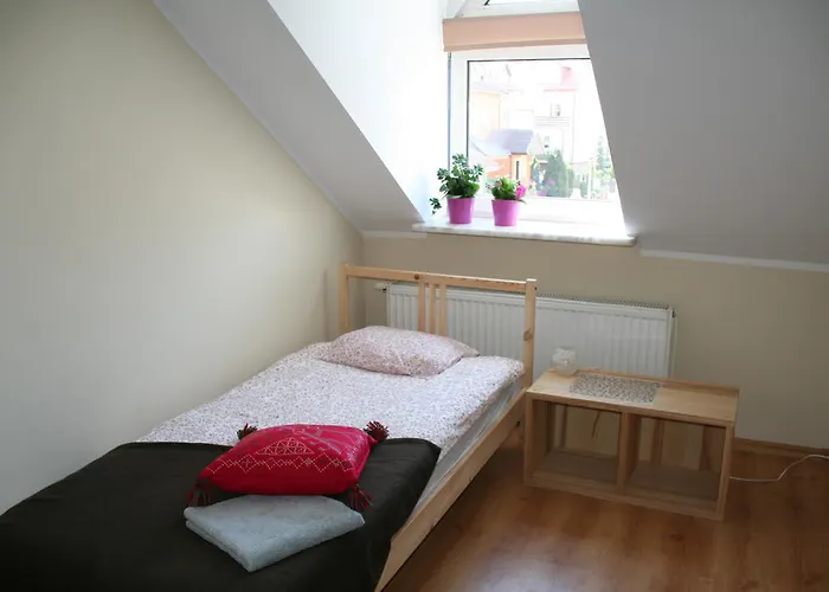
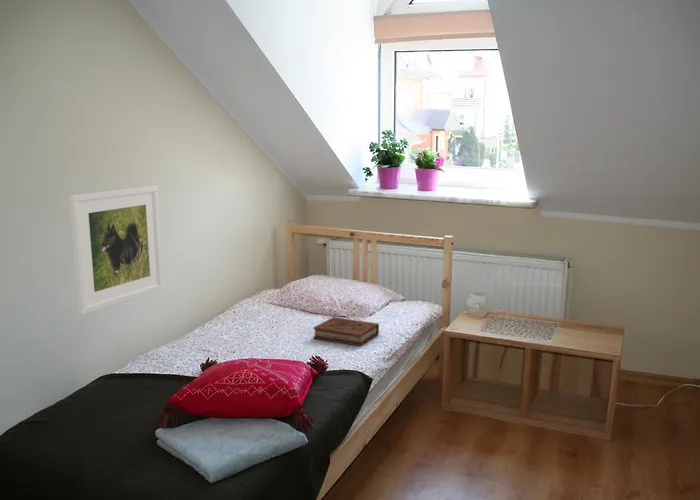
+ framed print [67,185,164,316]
+ book [312,316,380,347]
